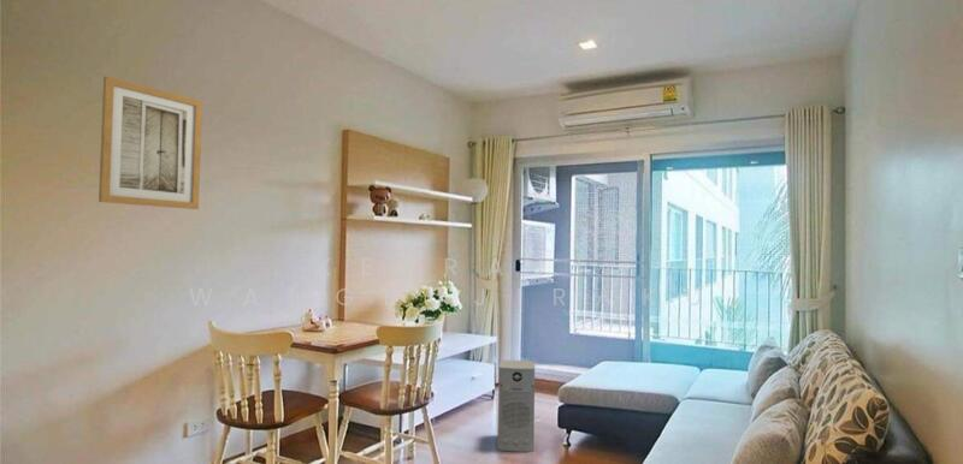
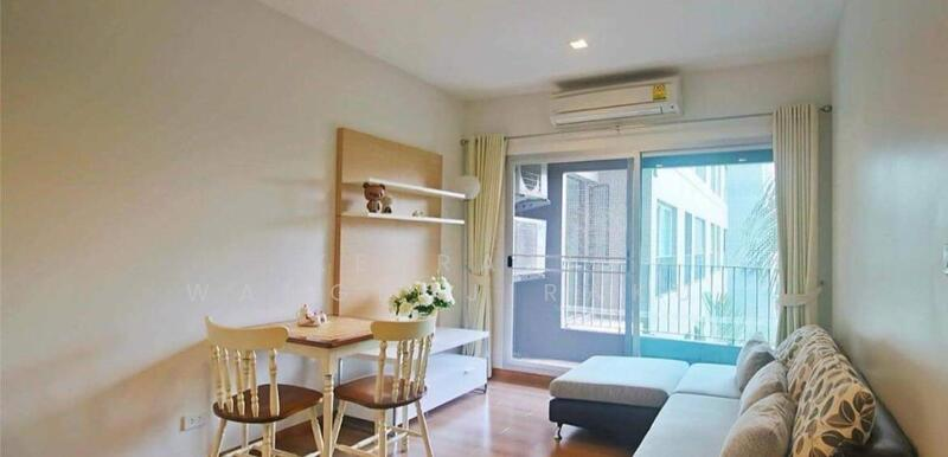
- air purifier [496,359,536,453]
- wall art [98,75,203,210]
